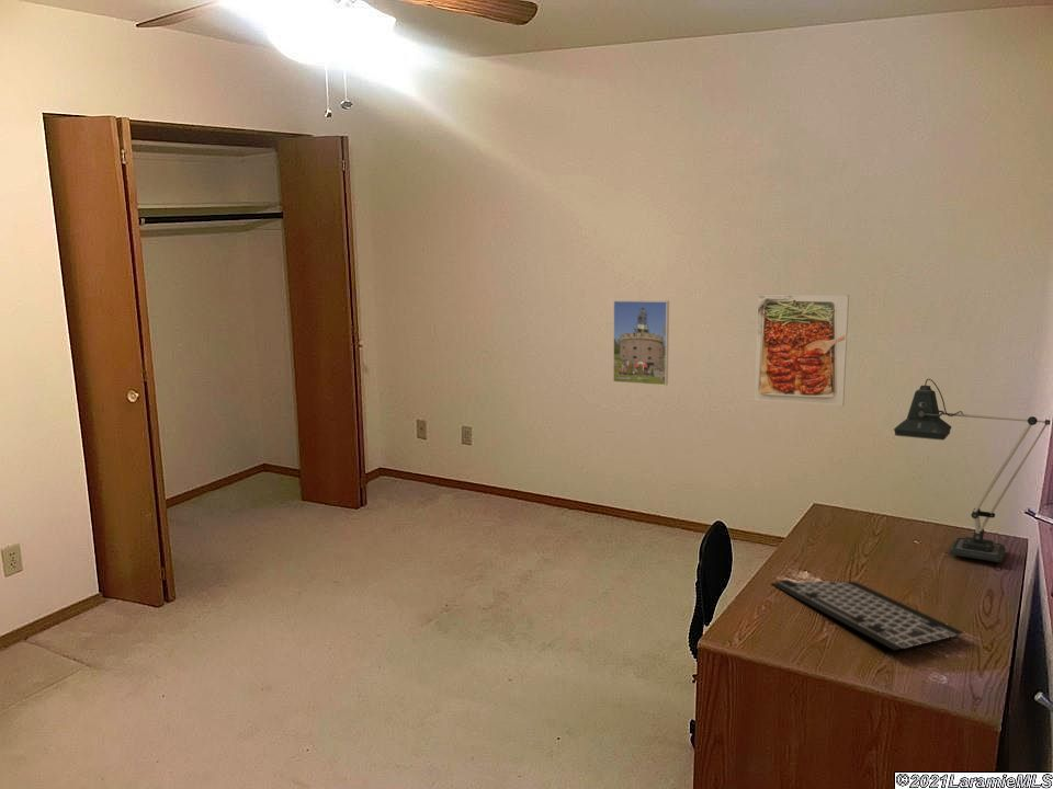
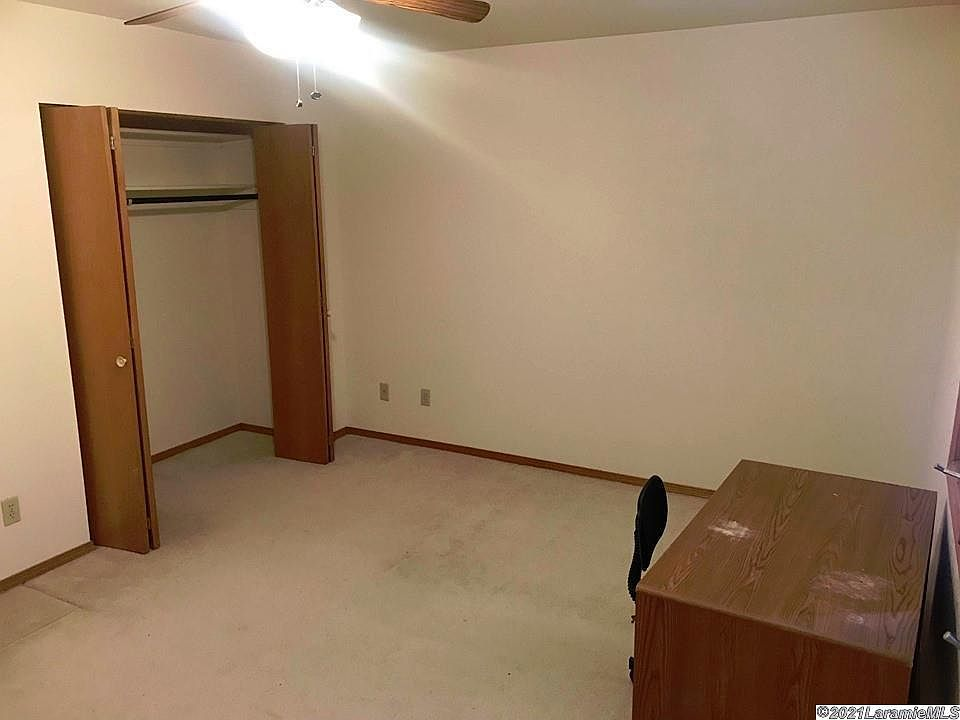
- keyboard [771,579,966,651]
- desk lamp [893,378,1051,564]
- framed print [754,294,850,407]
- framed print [612,299,670,387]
